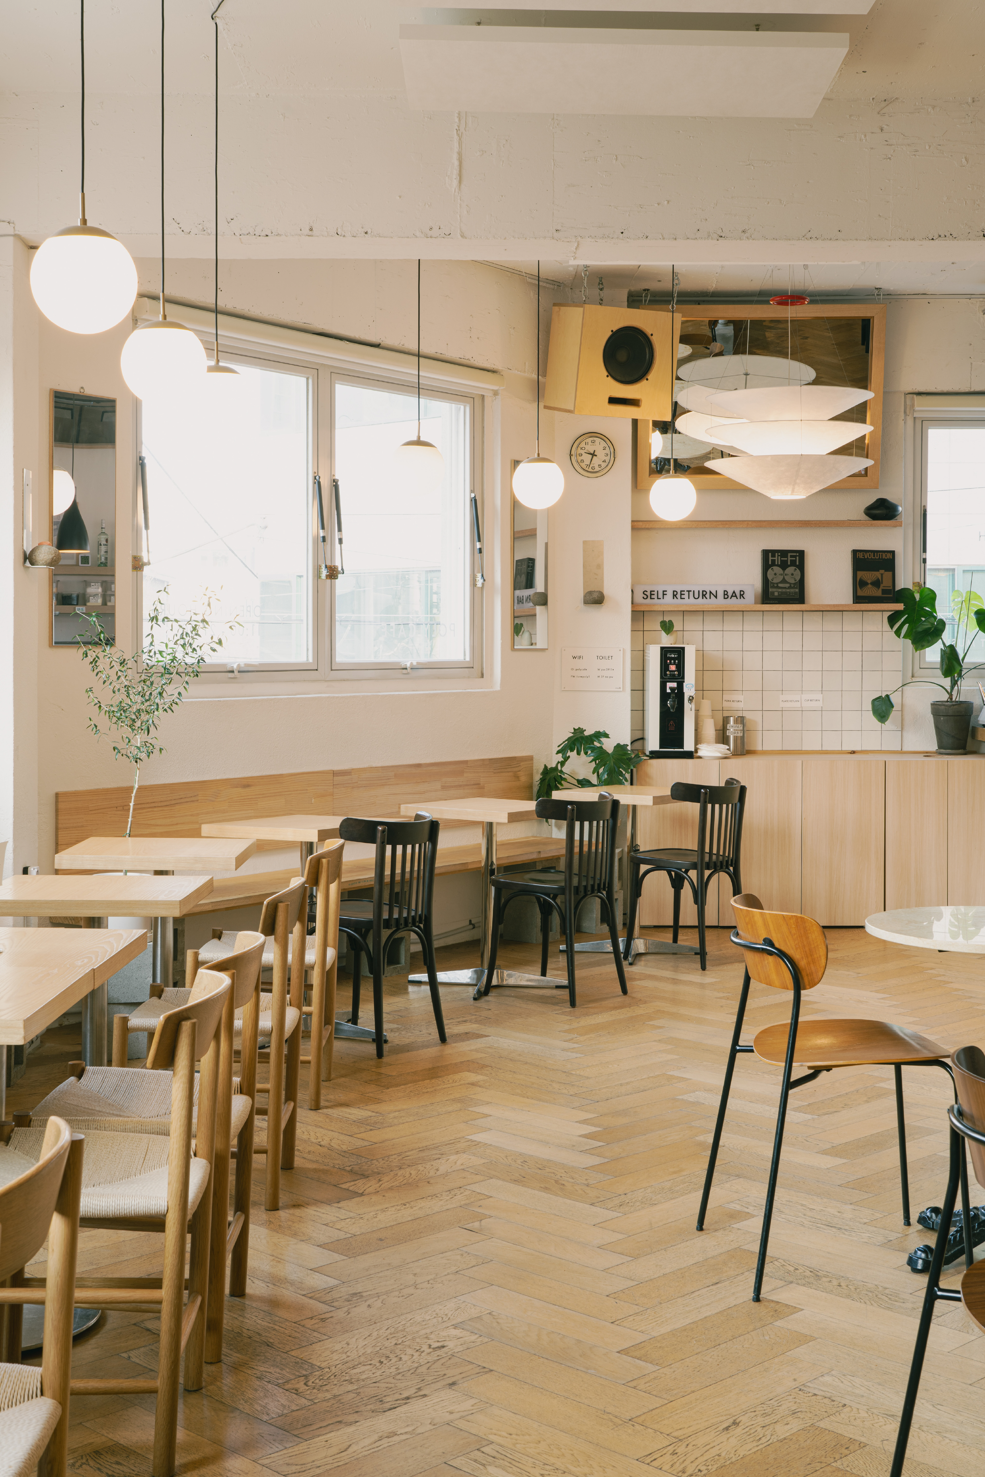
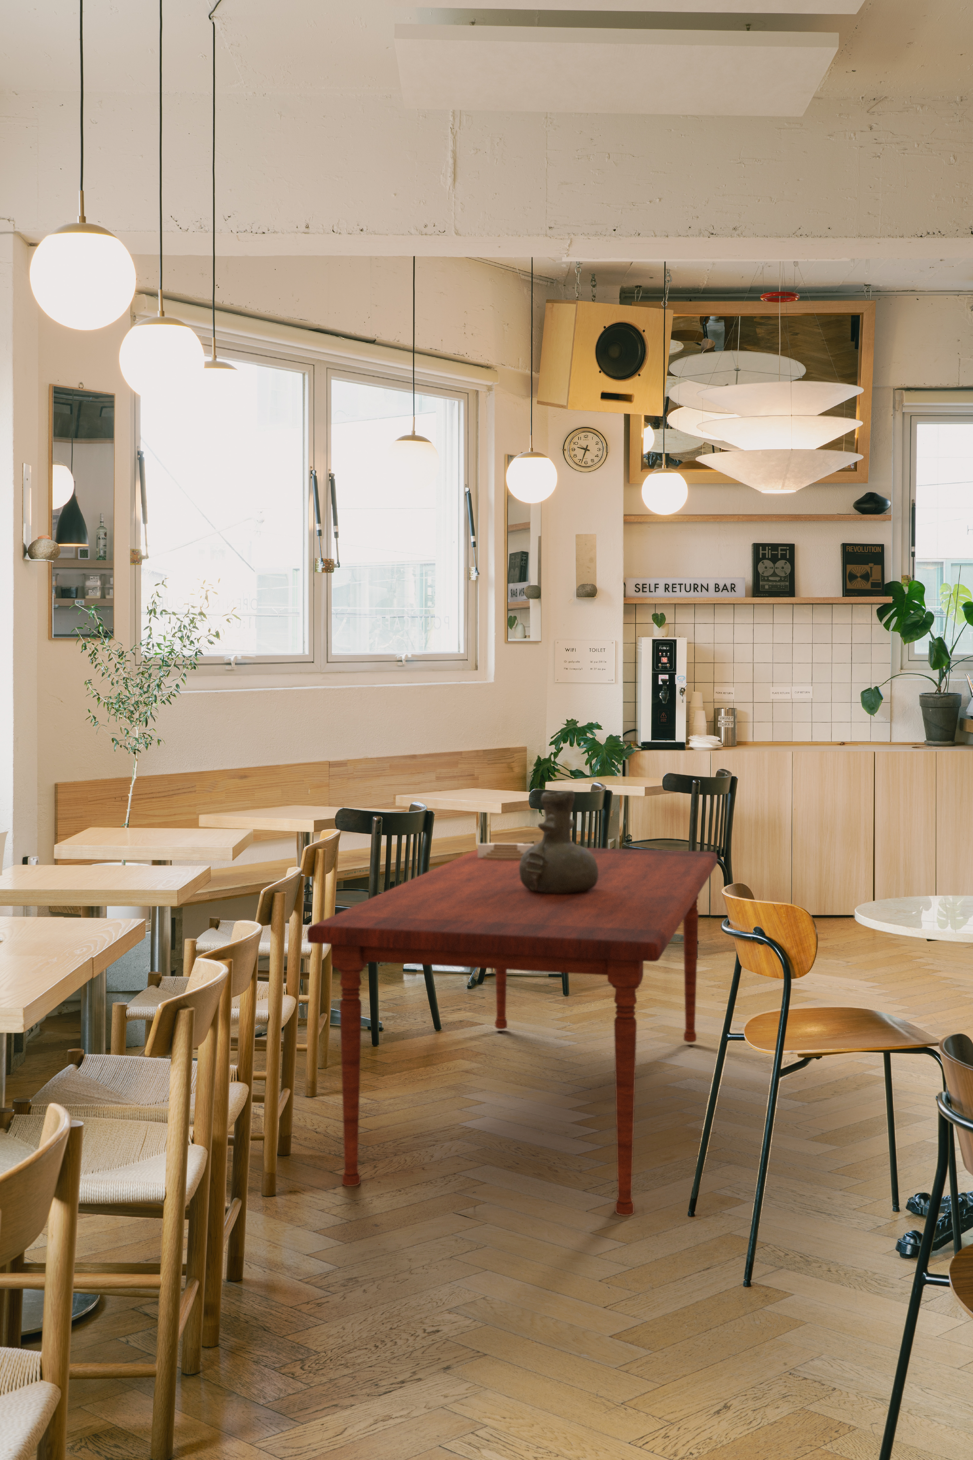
+ architectural model [478,843,534,860]
+ vase [519,790,598,894]
+ dining table [306,847,718,1217]
